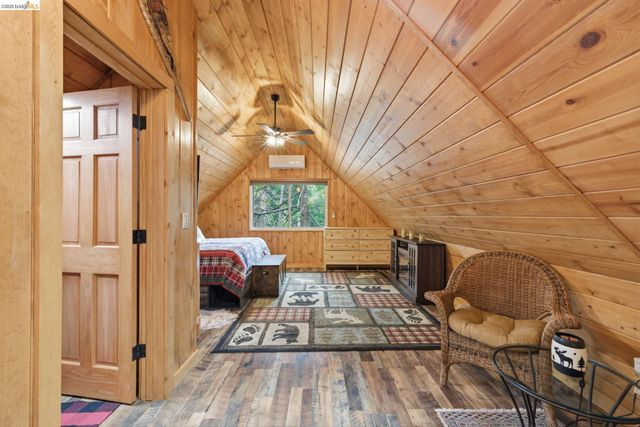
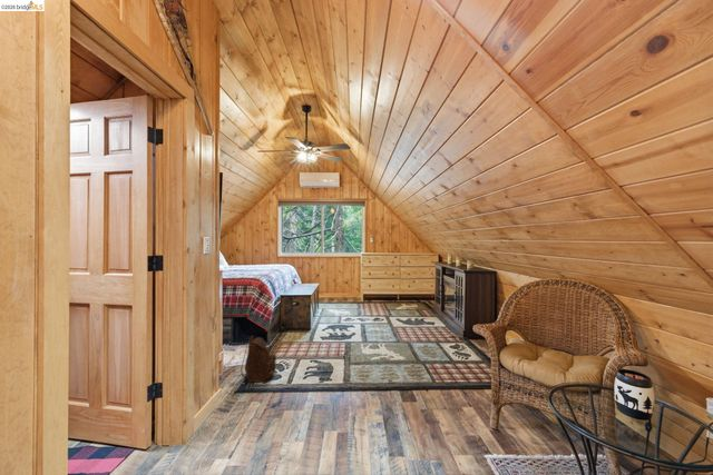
+ backpack [240,335,277,383]
